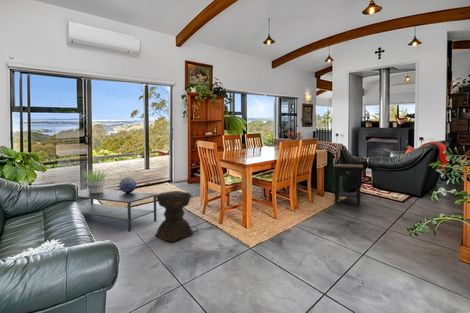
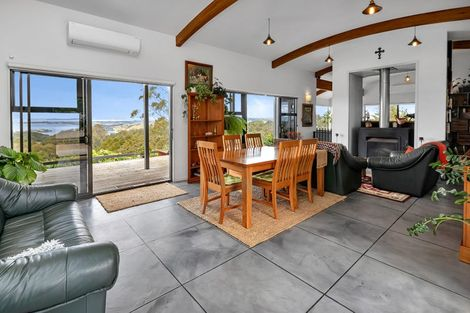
- stool [154,190,194,242]
- potted plant [81,168,111,194]
- coffee table [77,188,159,233]
- decorative sphere [118,176,137,193]
- side table [331,163,364,206]
